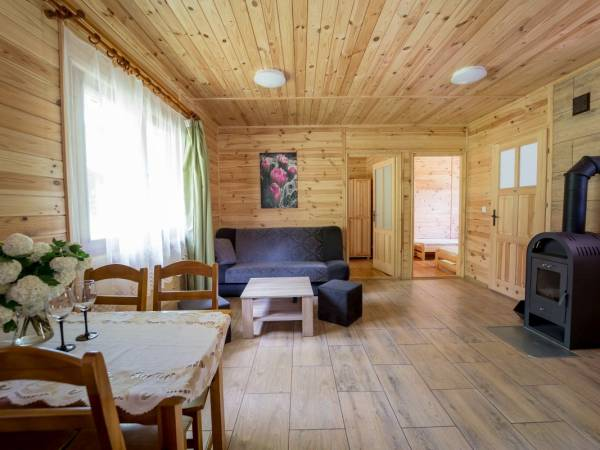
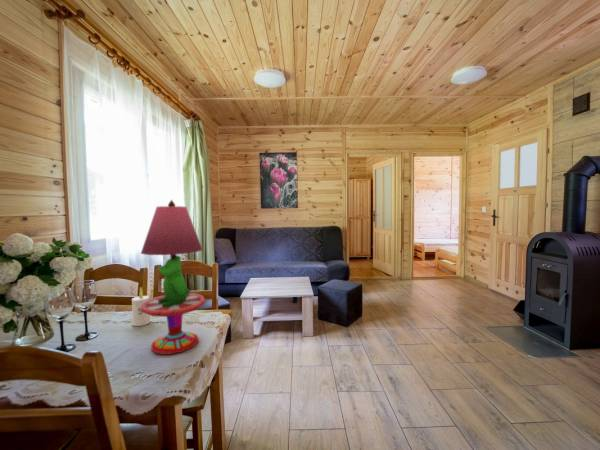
+ table lamp [140,199,206,356]
+ candle [131,286,151,327]
